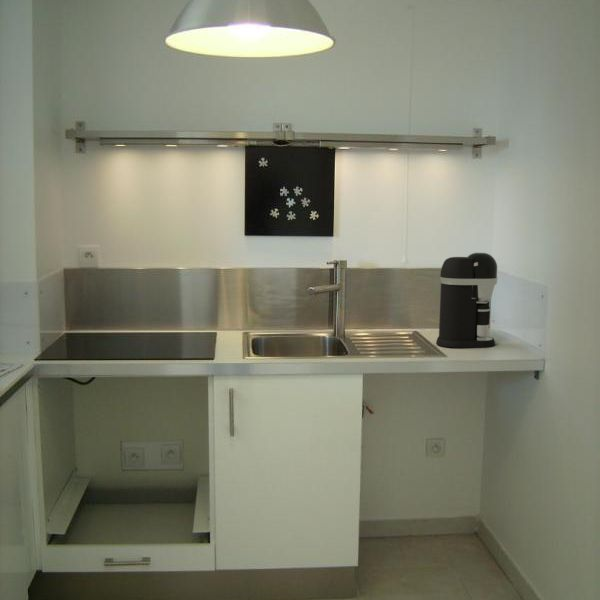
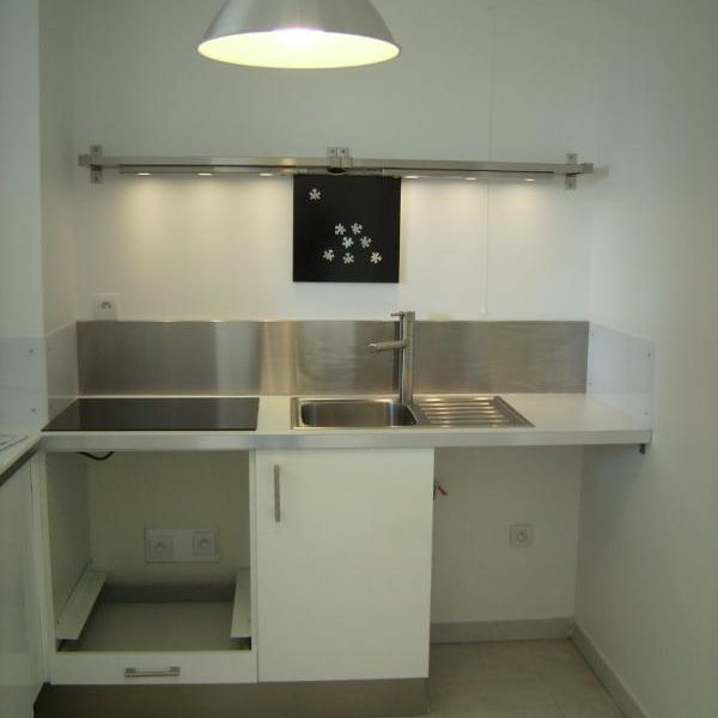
- coffee maker [435,252,498,349]
